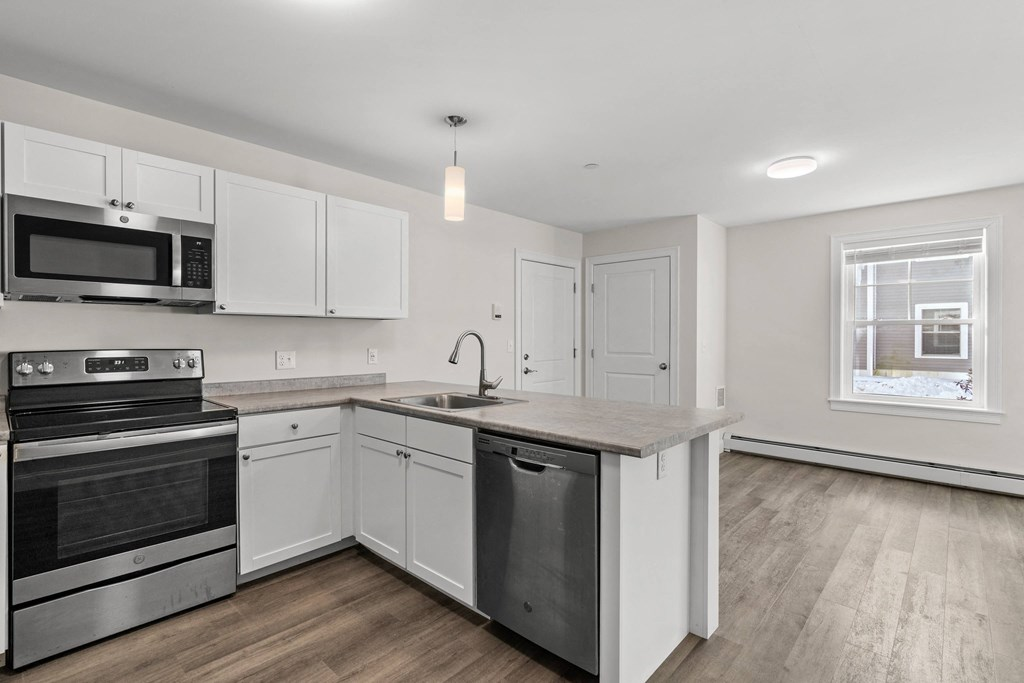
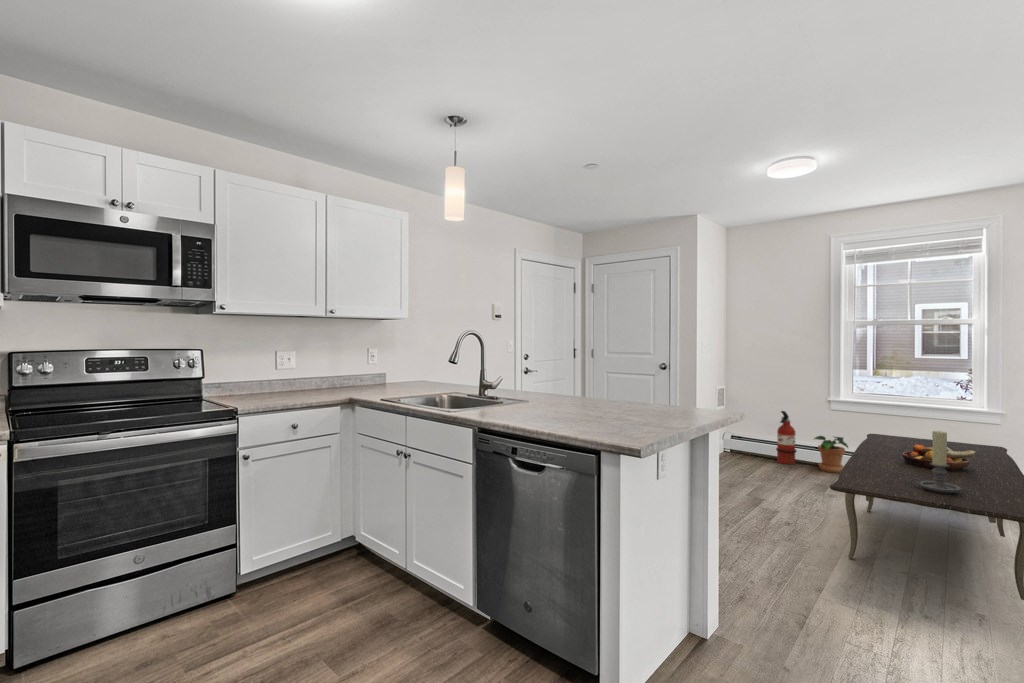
+ candle holder [910,430,961,494]
+ potted plant [813,435,849,474]
+ fire extinguisher [775,410,798,465]
+ dining table [829,433,1024,601]
+ fruit bowl [902,445,976,471]
